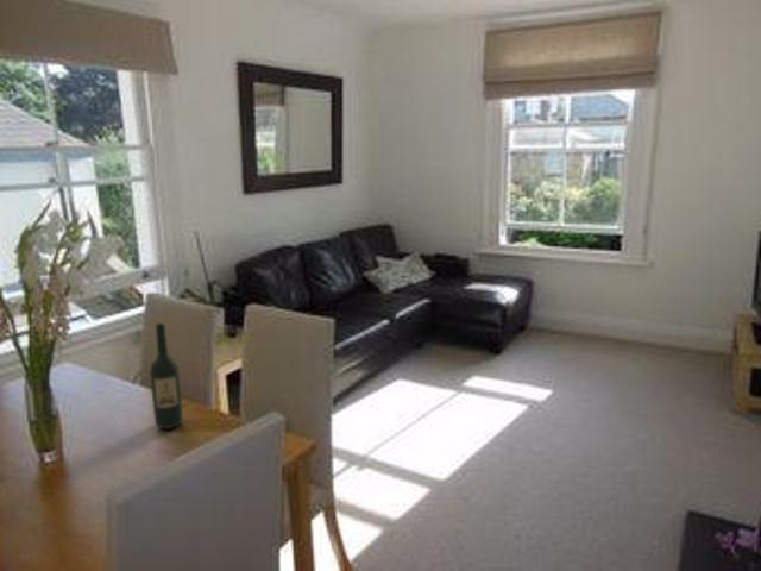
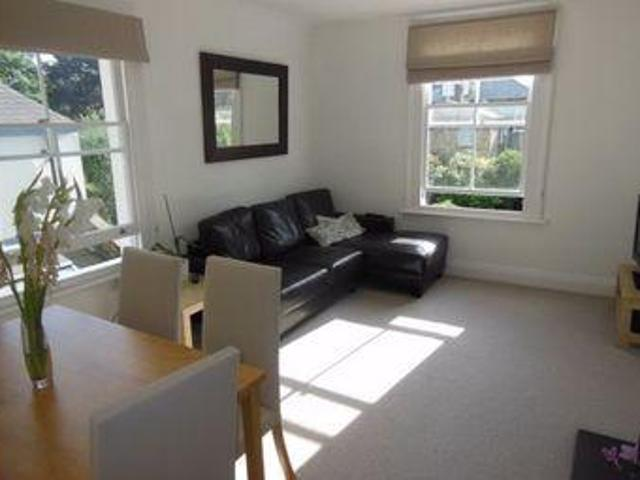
- wine bottle [149,322,184,431]
